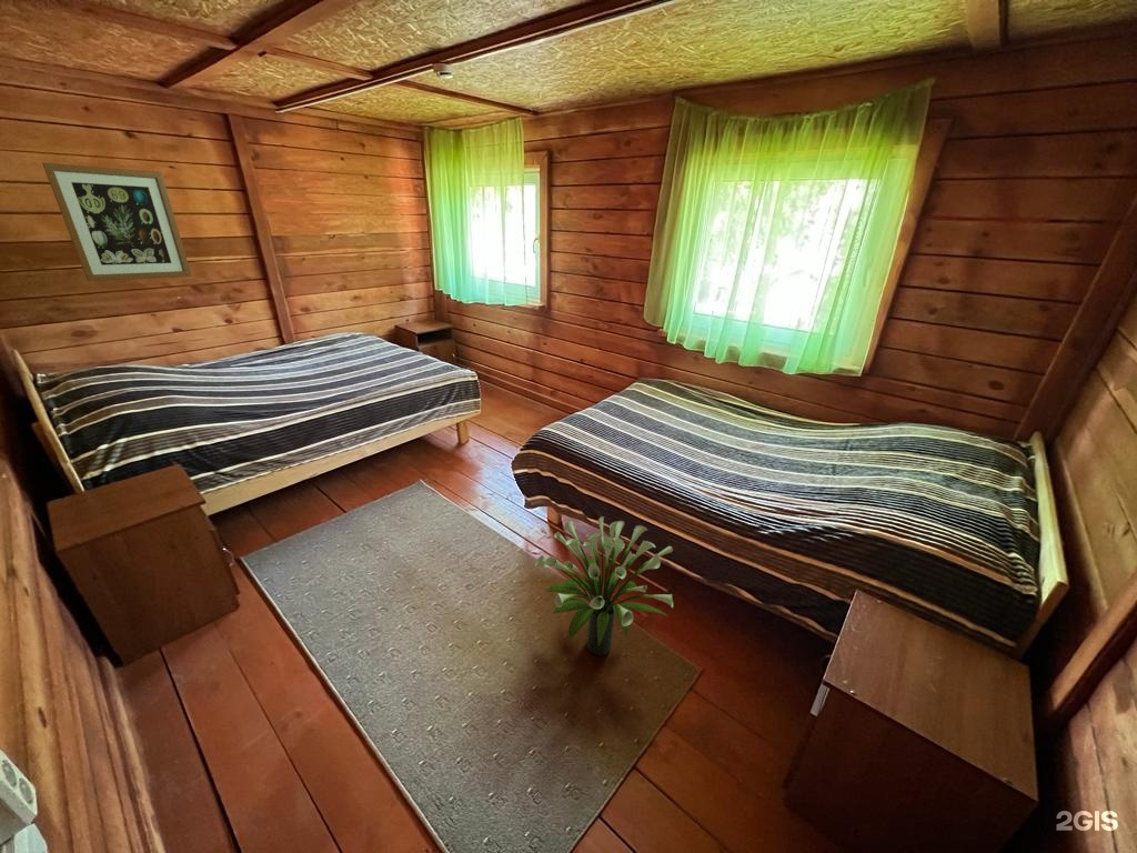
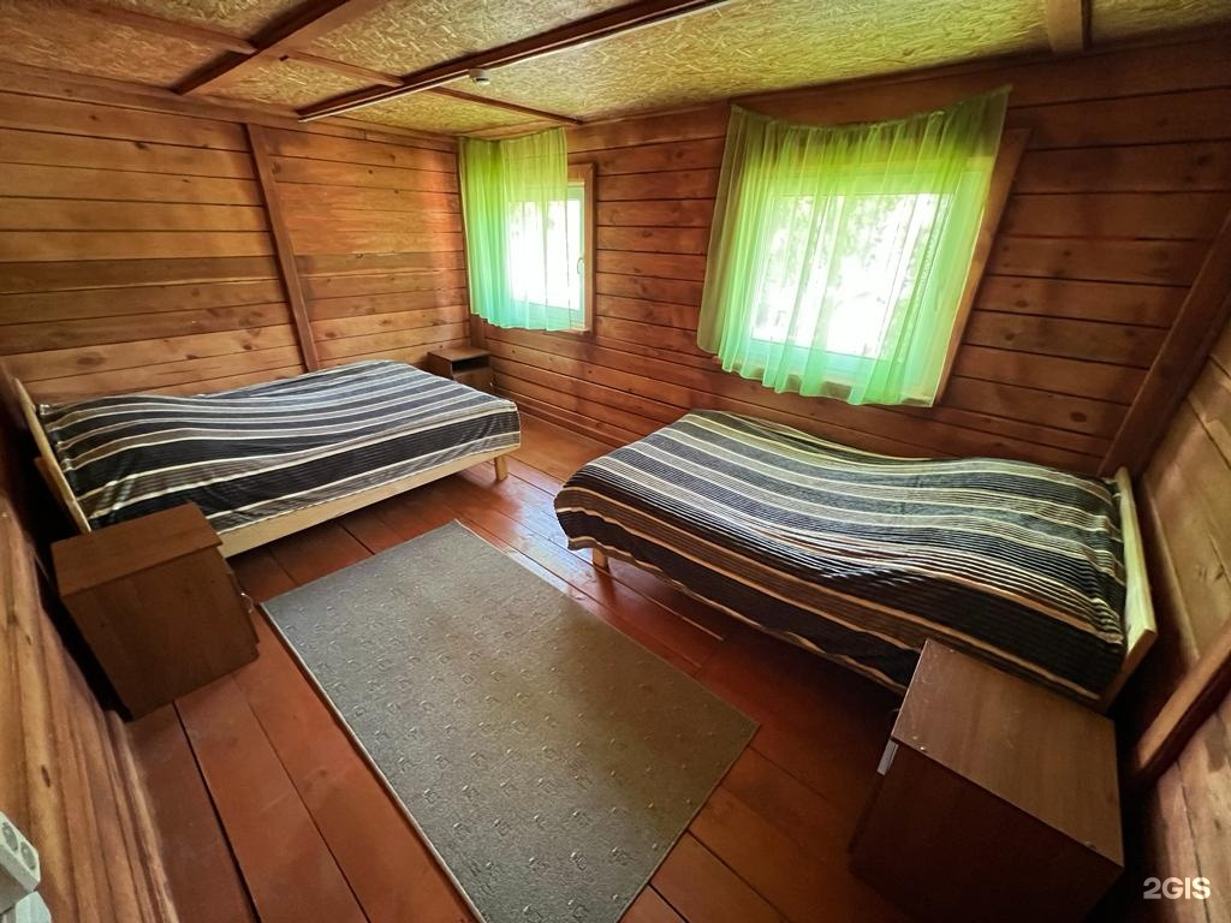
- potted plant [534,515,674,658]
- wall art [41,162,193,282]
